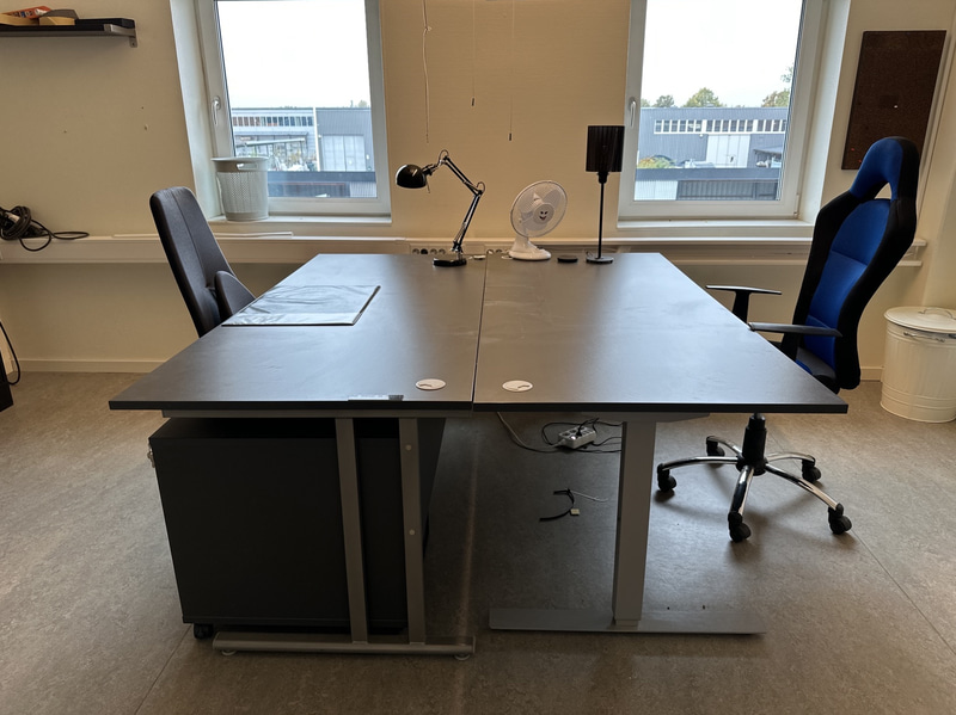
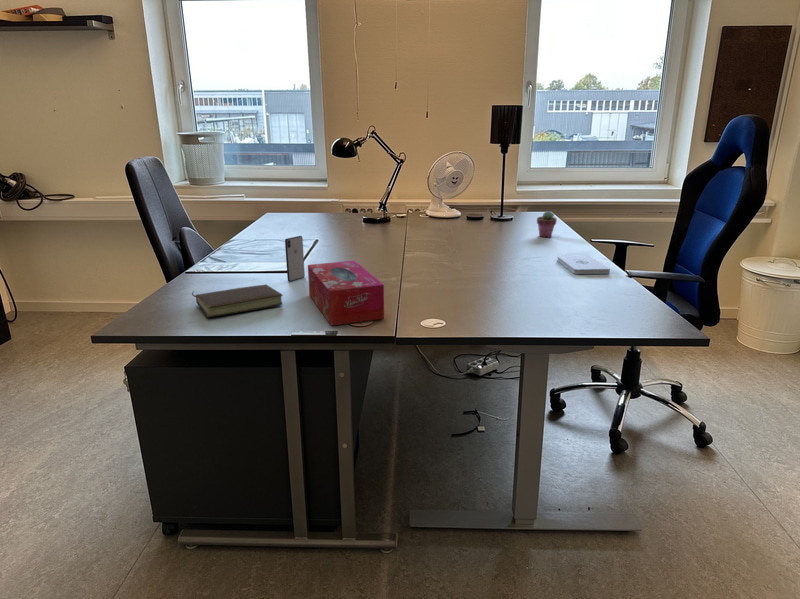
+ smartphone [284,235,306,283]
+ potted succulent [536,210,558,238]
+ notepad [556,254,611,275]
+ tissue box [307,260,385,327]
+ book [191,284,284,318]
